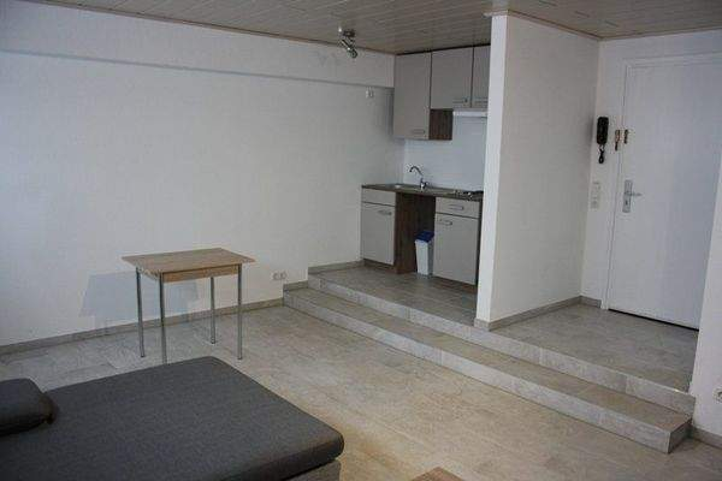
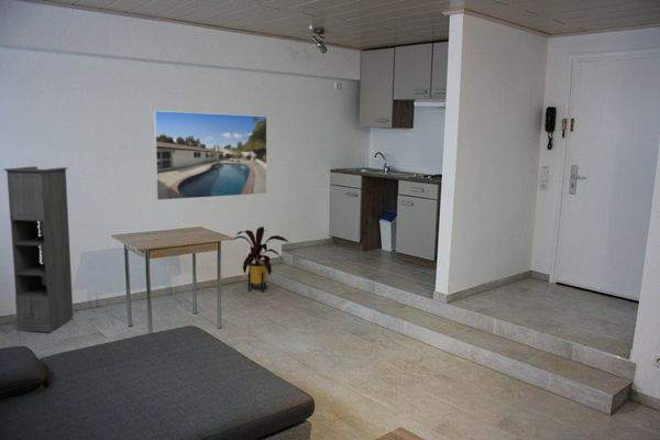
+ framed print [153,110,268,201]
+ house plant [232,226,289,293]
+ storage cabinet [2,166,74,333]
